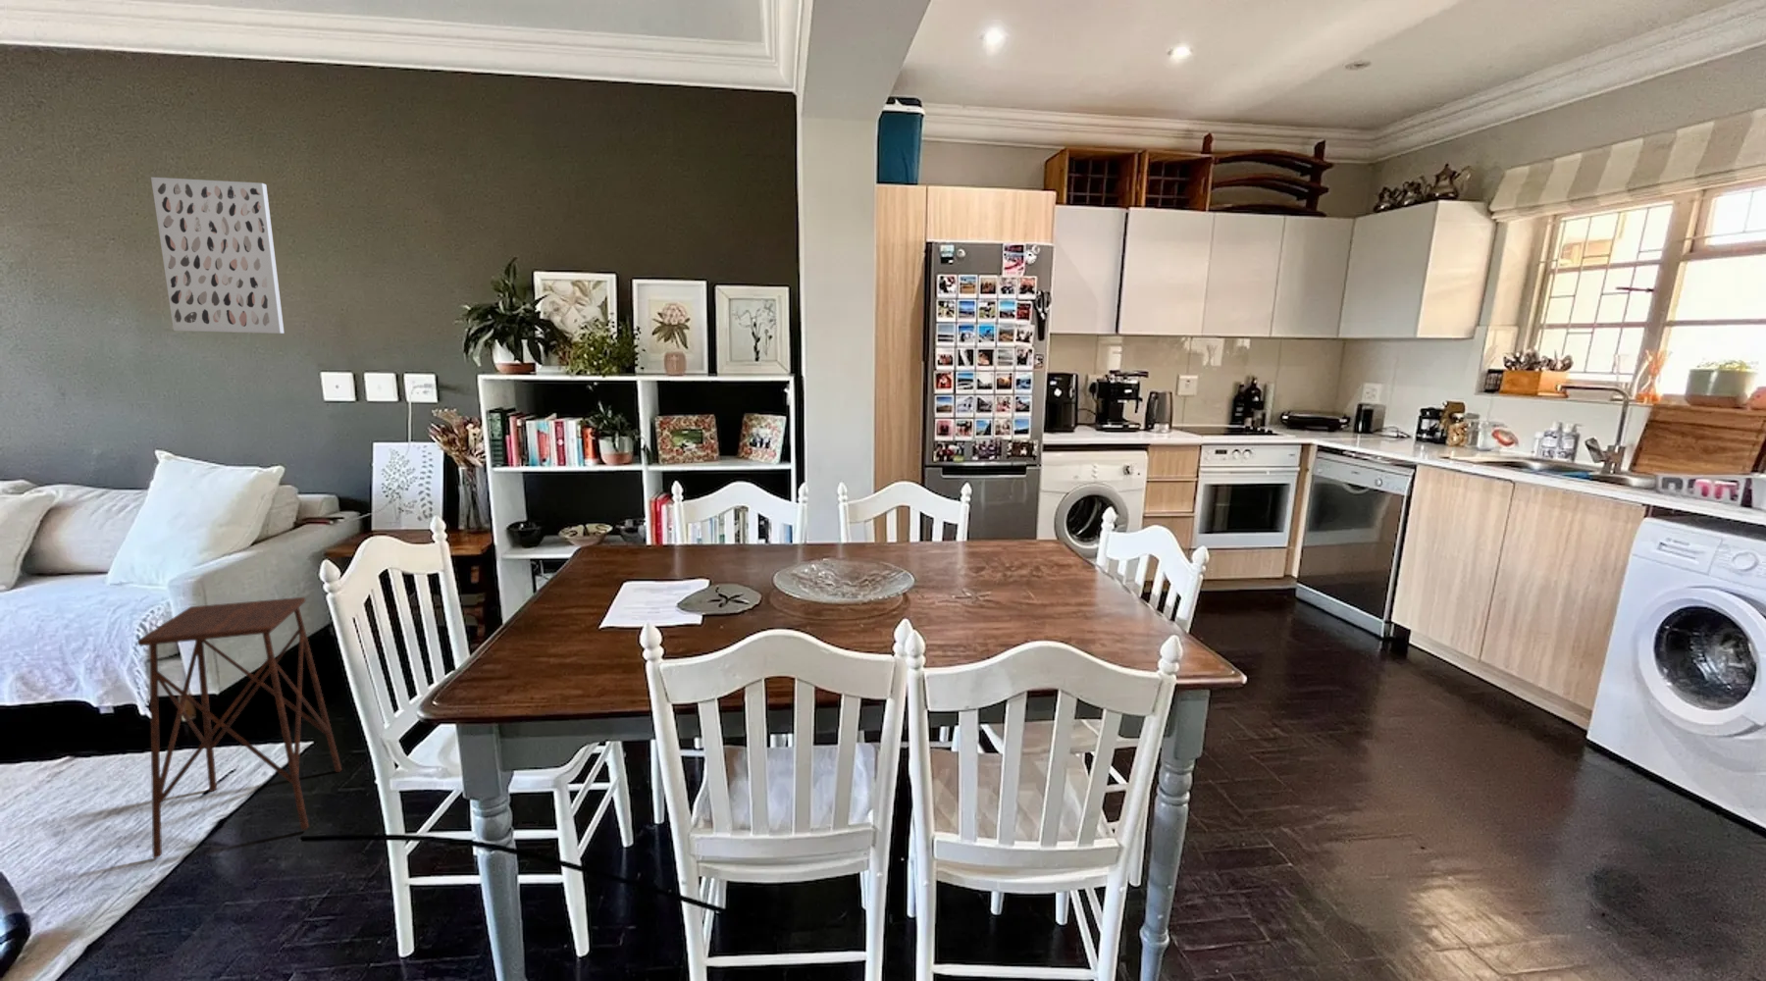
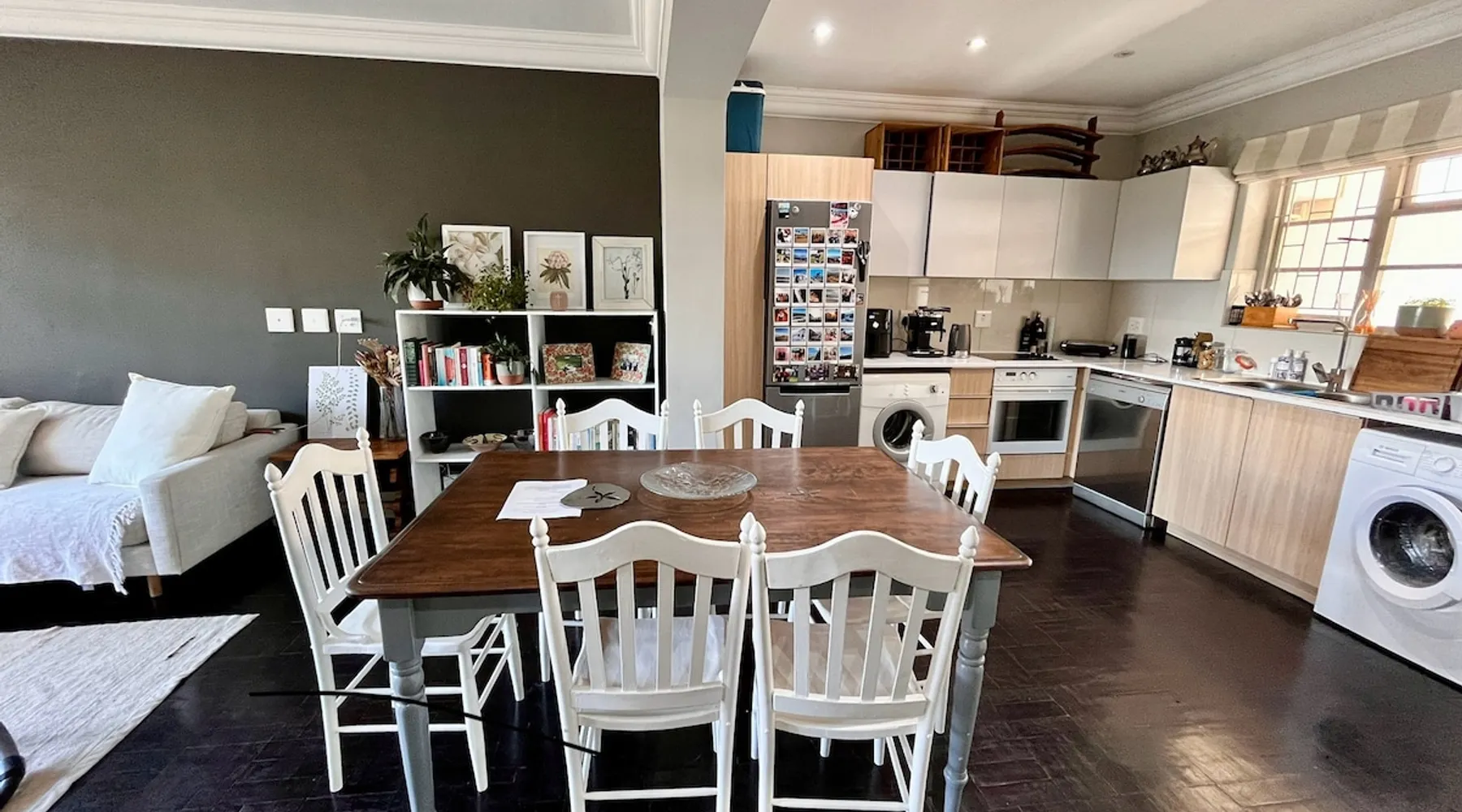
- wall art [150,176,285,335]
- side table [136,597,342,859]
